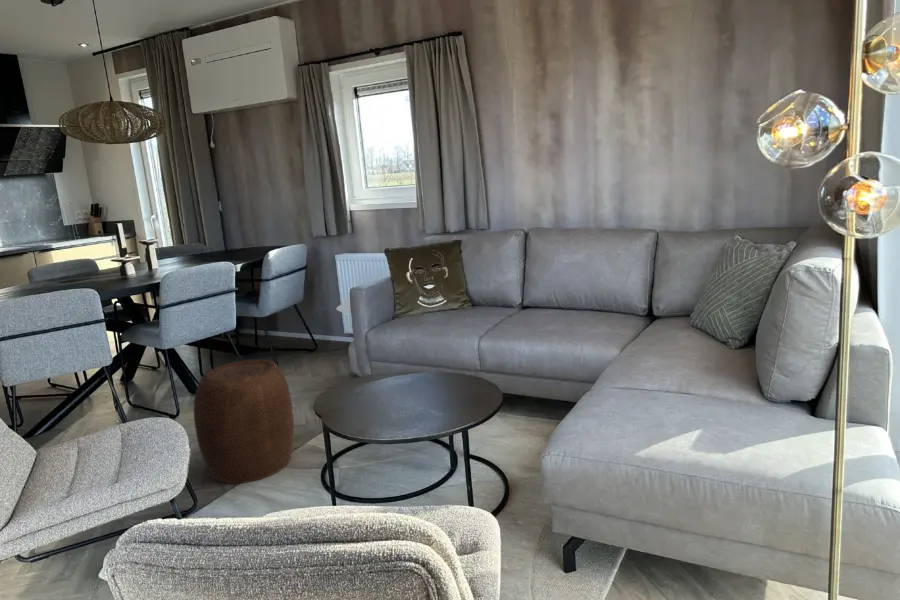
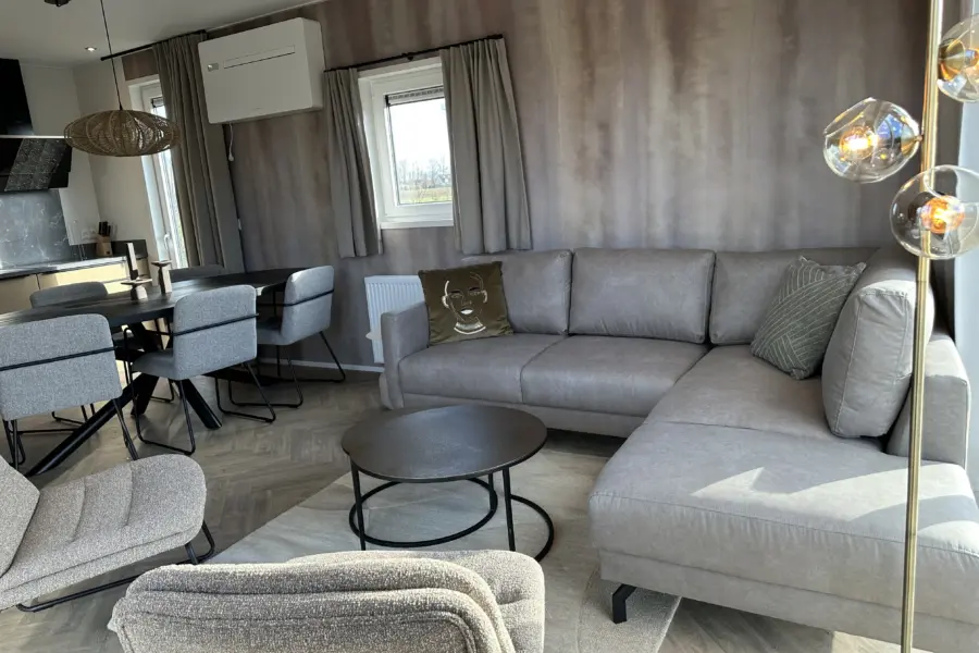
- stool [193,359,295,485]
